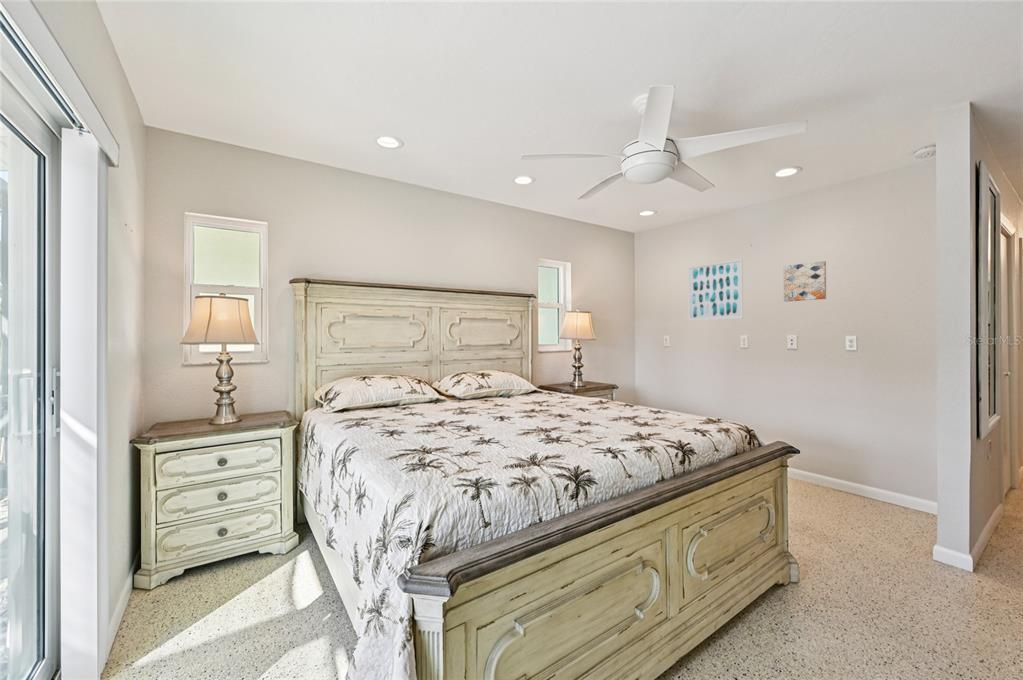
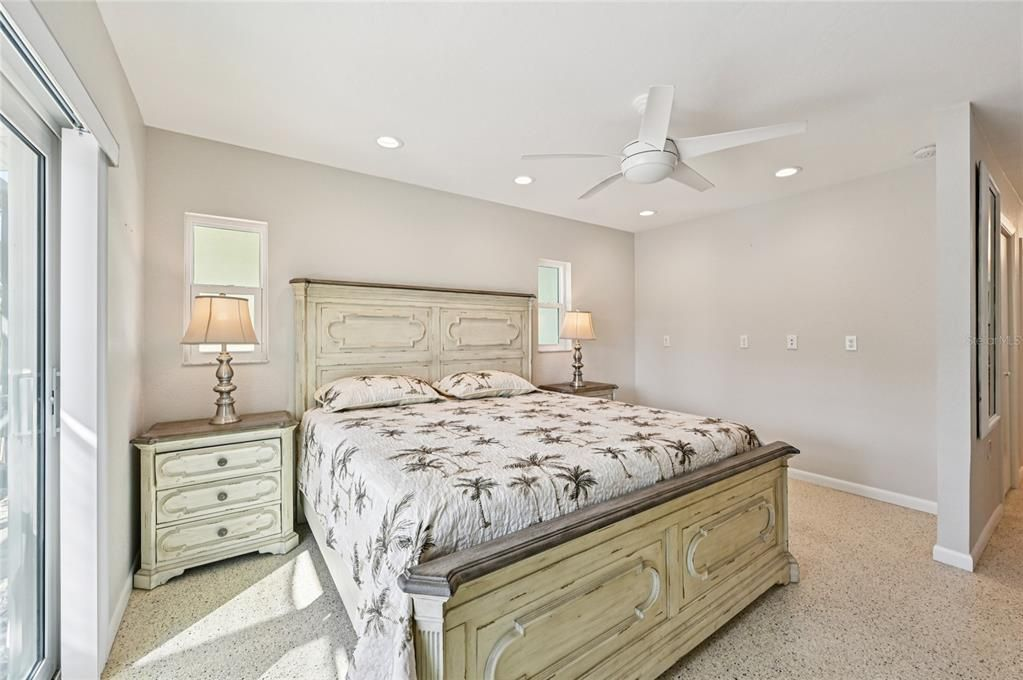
- wall art [783,260,827,303]
- wall art [687,258,744,322]
